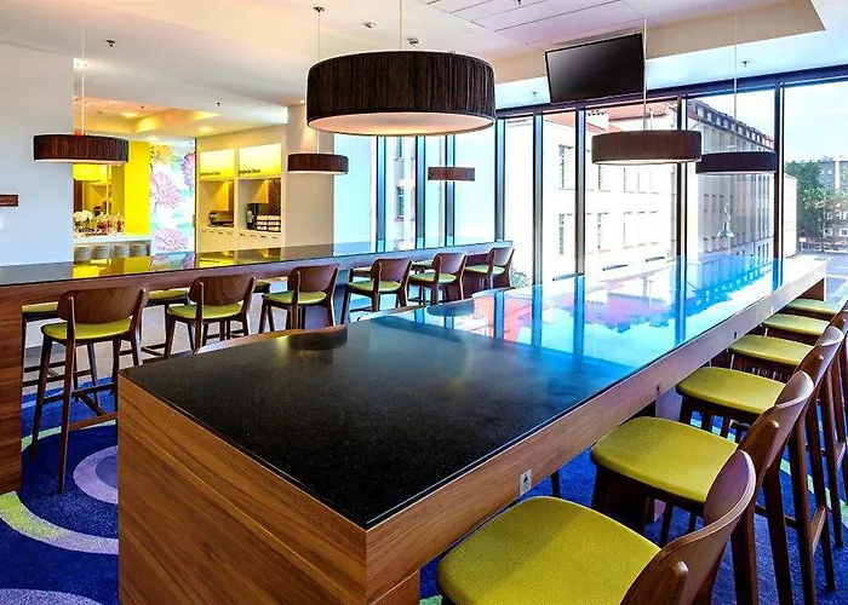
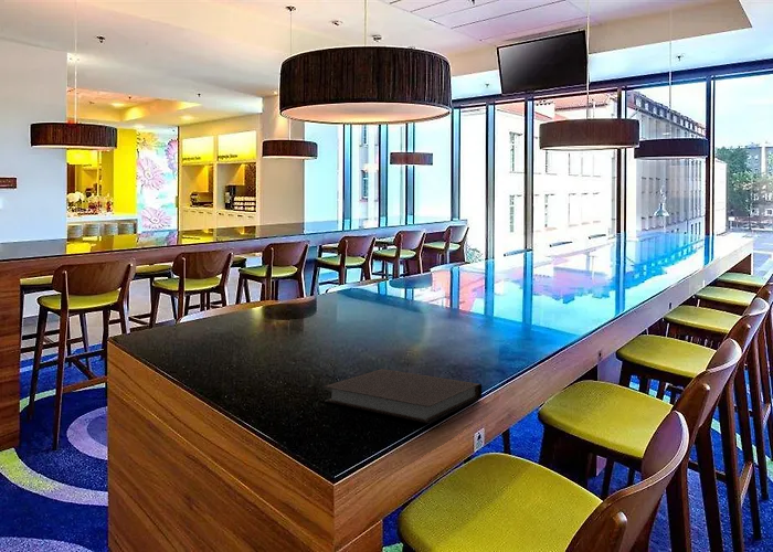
+ notebook [324,368,483,425]
